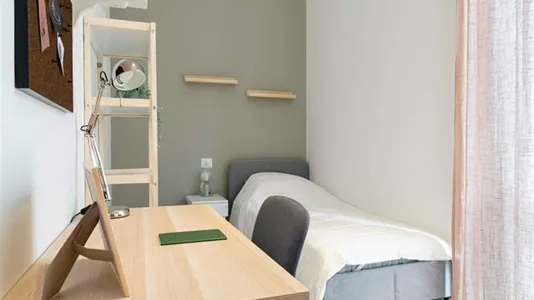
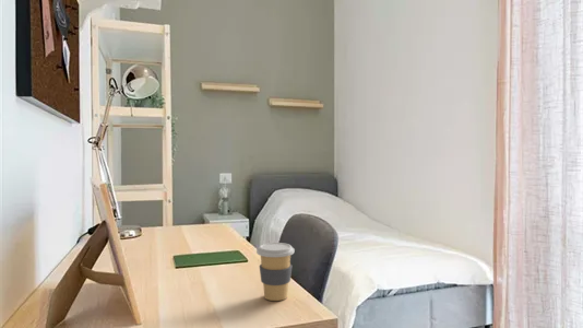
+ coffee cup [255,242,296,302]
